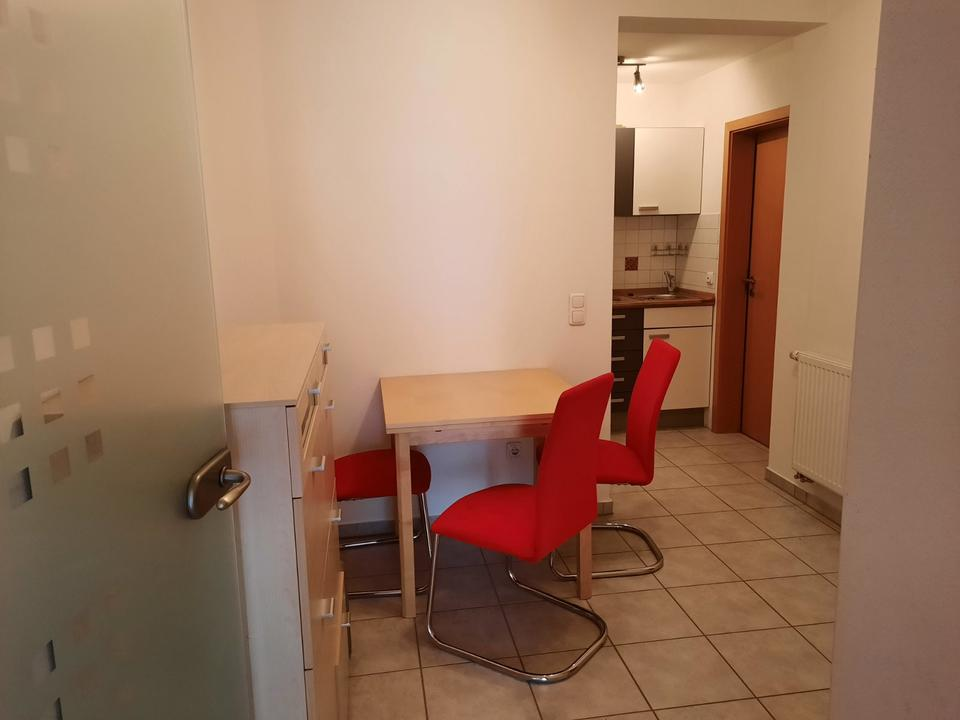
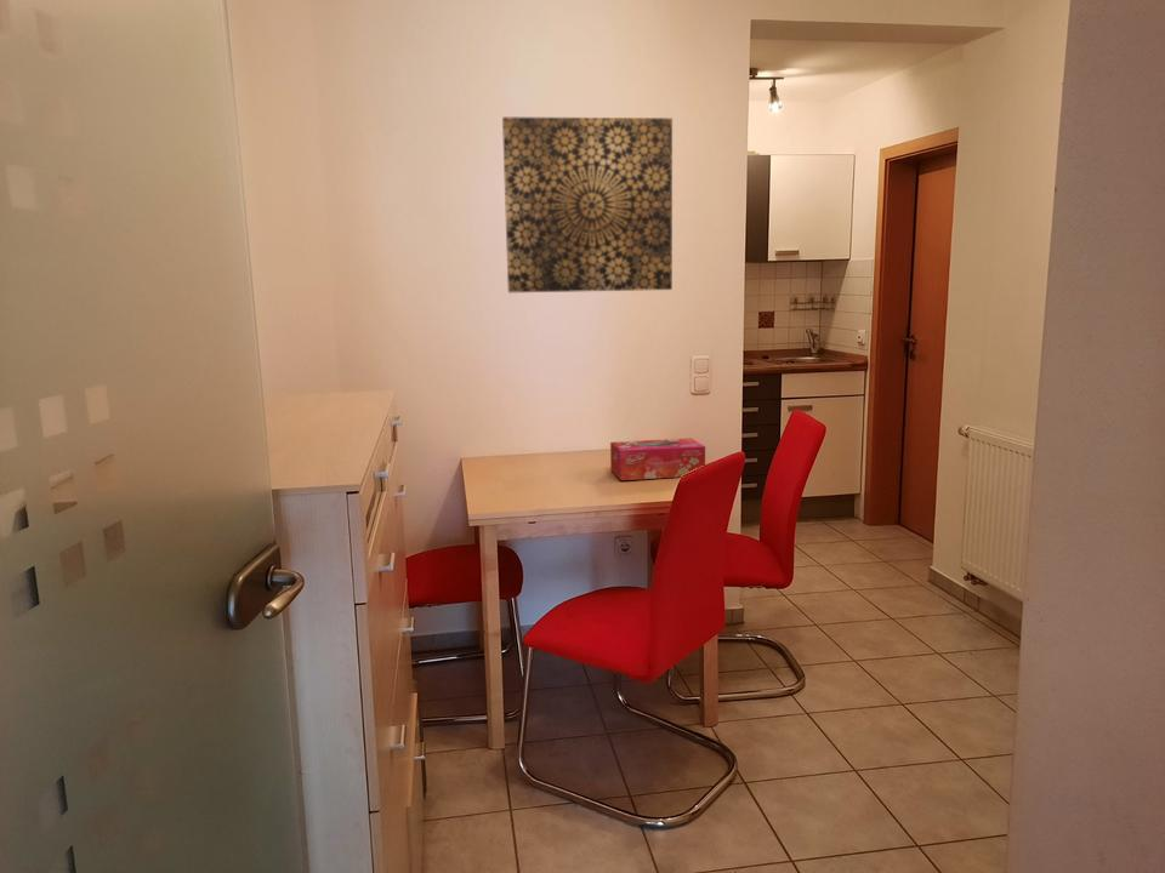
+ wall art [501,115,674,293]
+ tissue box [609,436,706,481]
